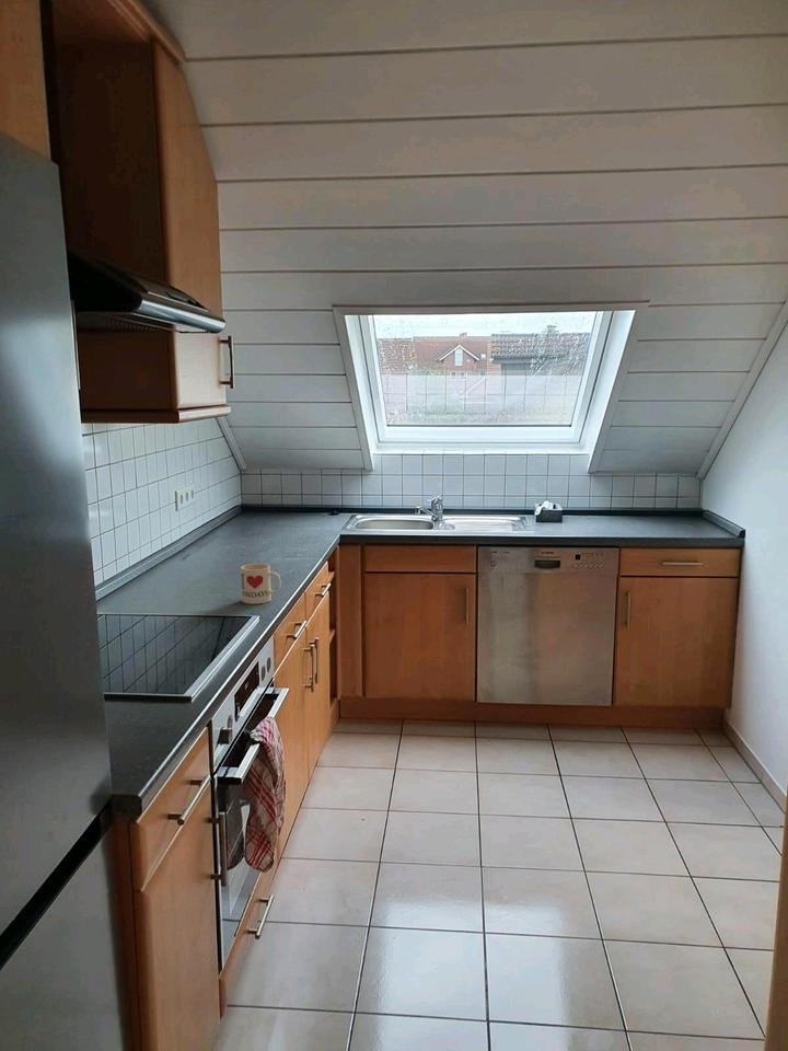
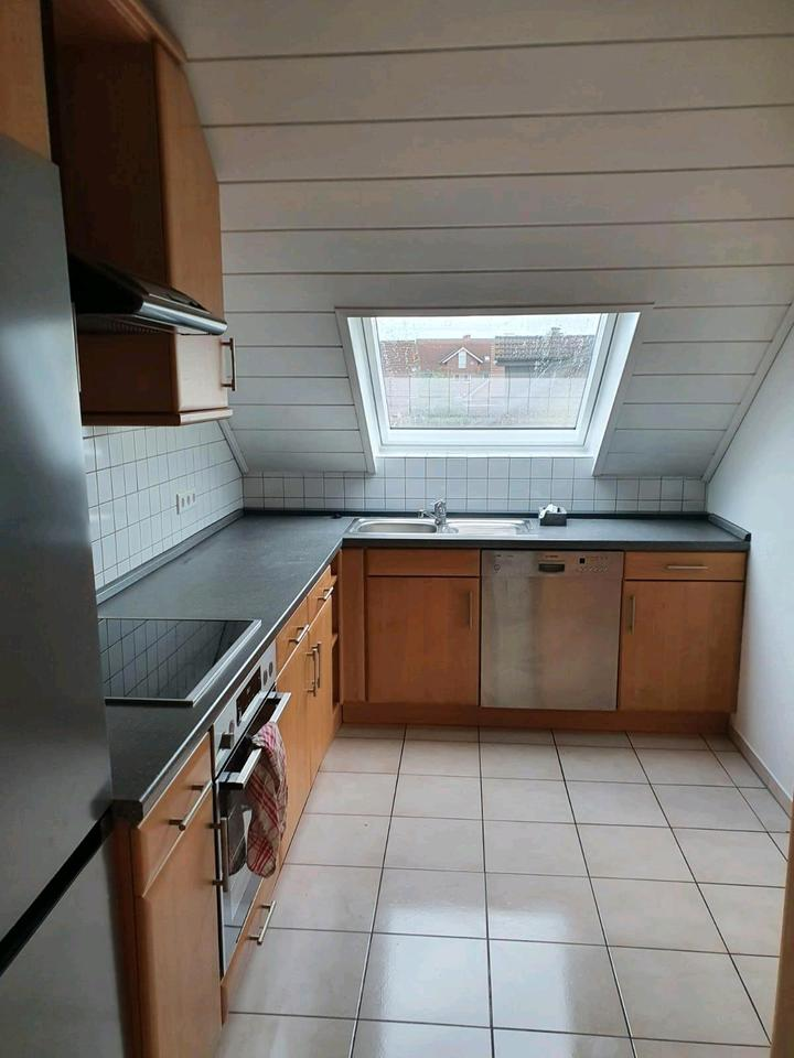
- mug [240,563,282,605]
